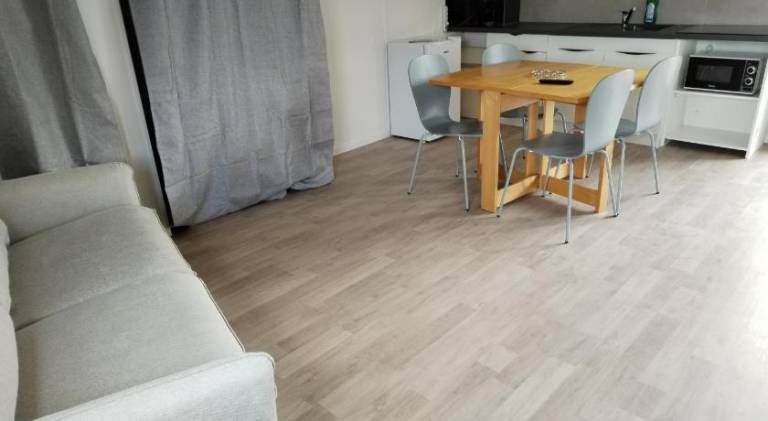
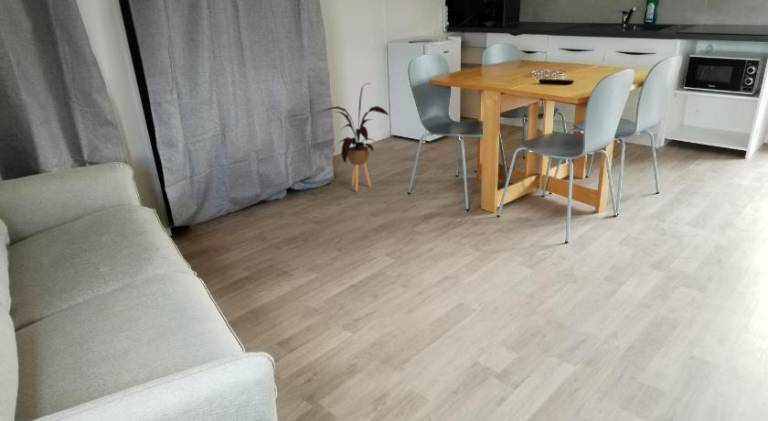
+ house plant [324,82,390,192]
